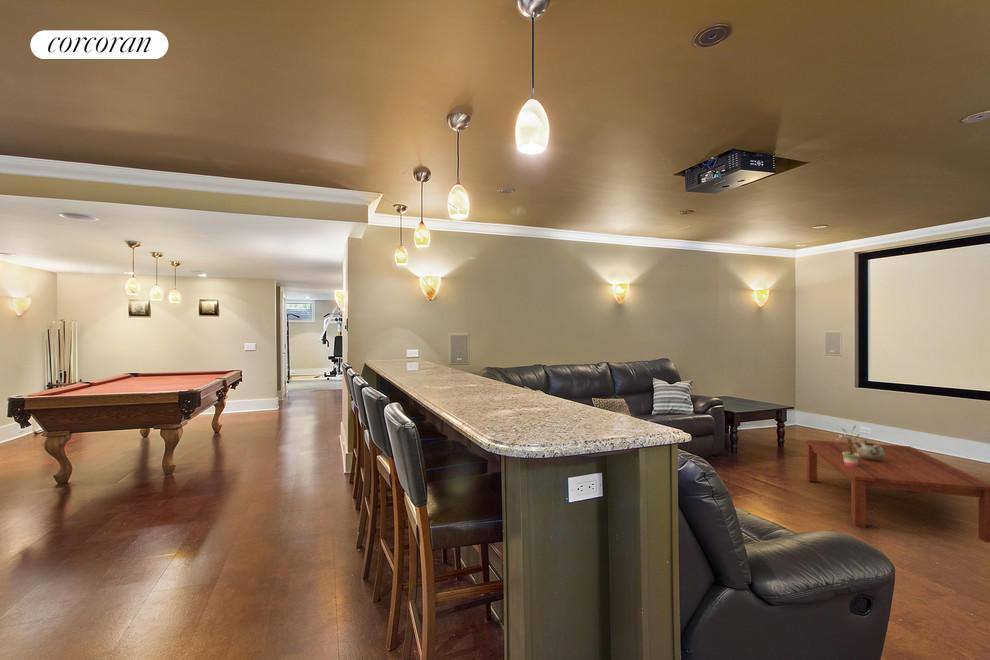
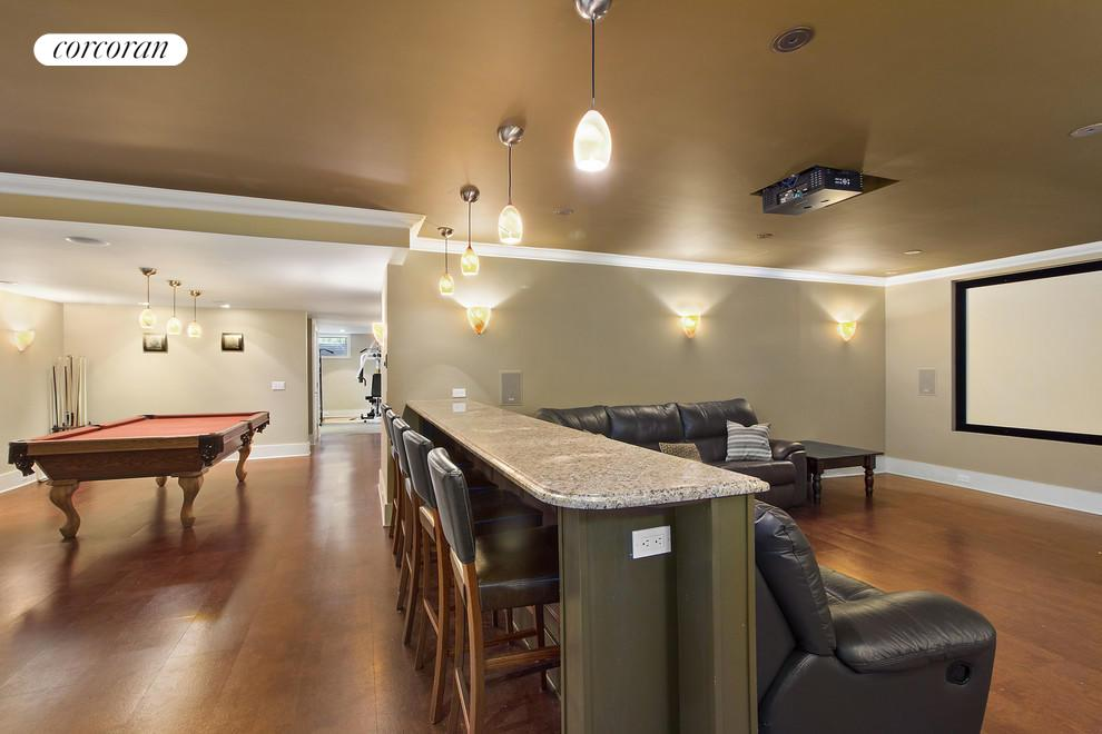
- decorative bowl [857,437,885,460]
- potted plant [834,424,866,466]
- coffee table [805,439,990,544]
